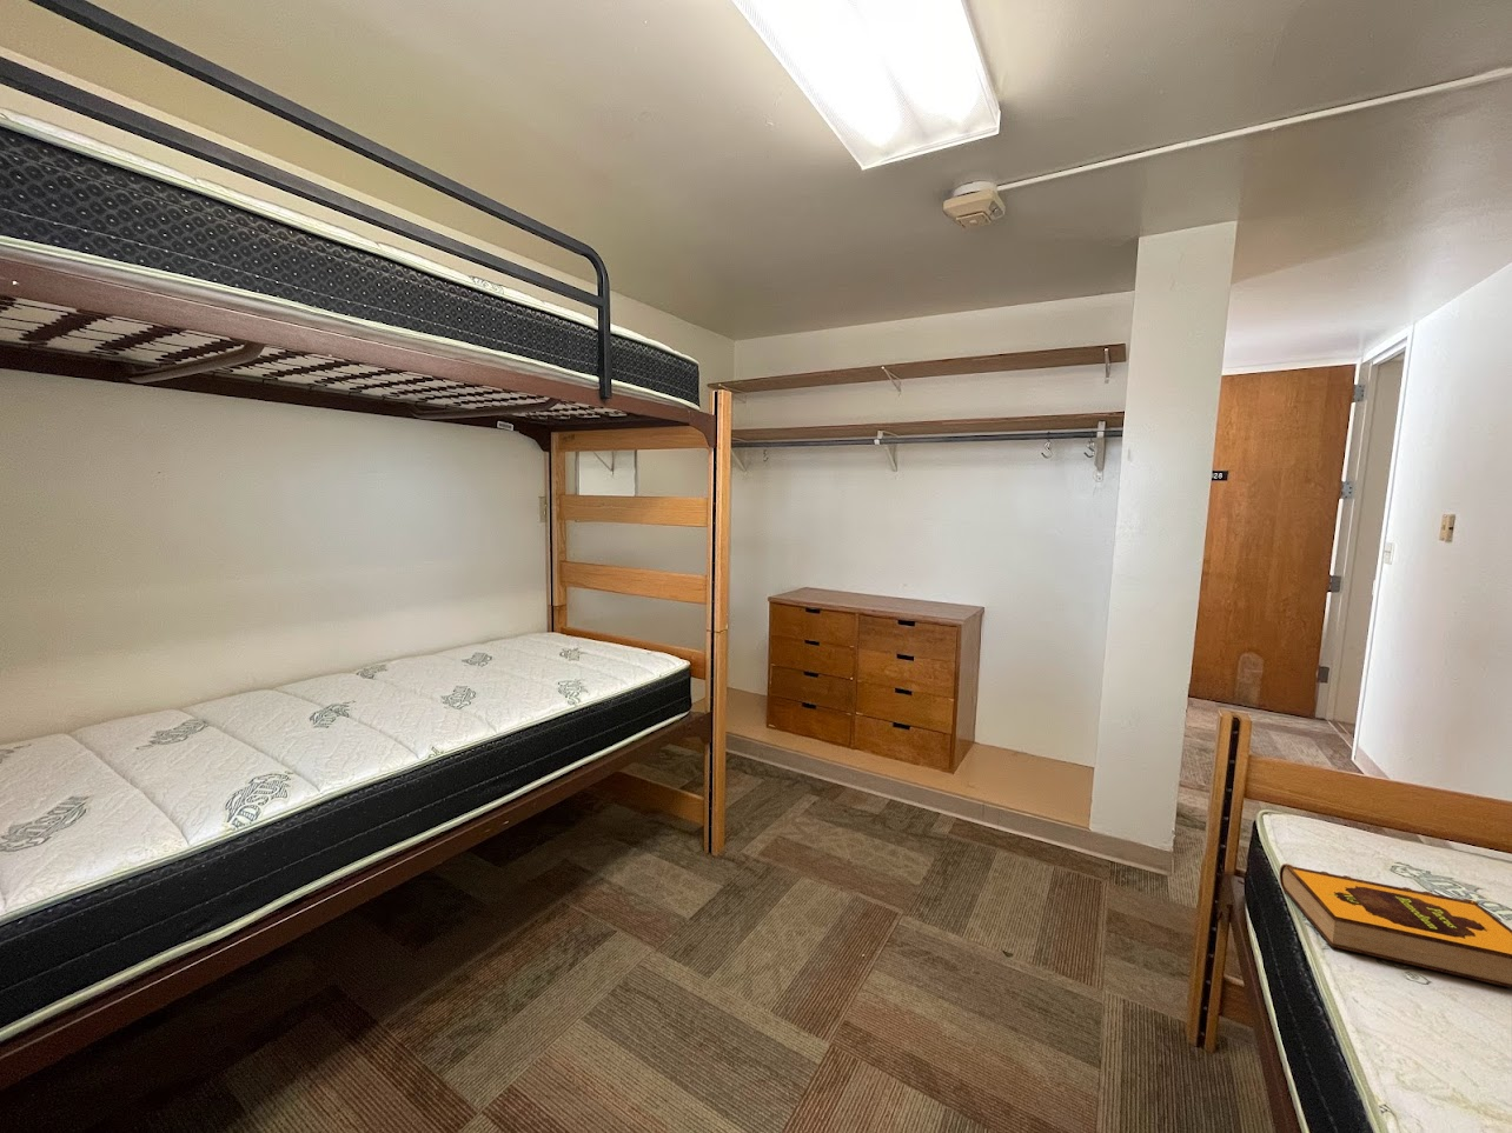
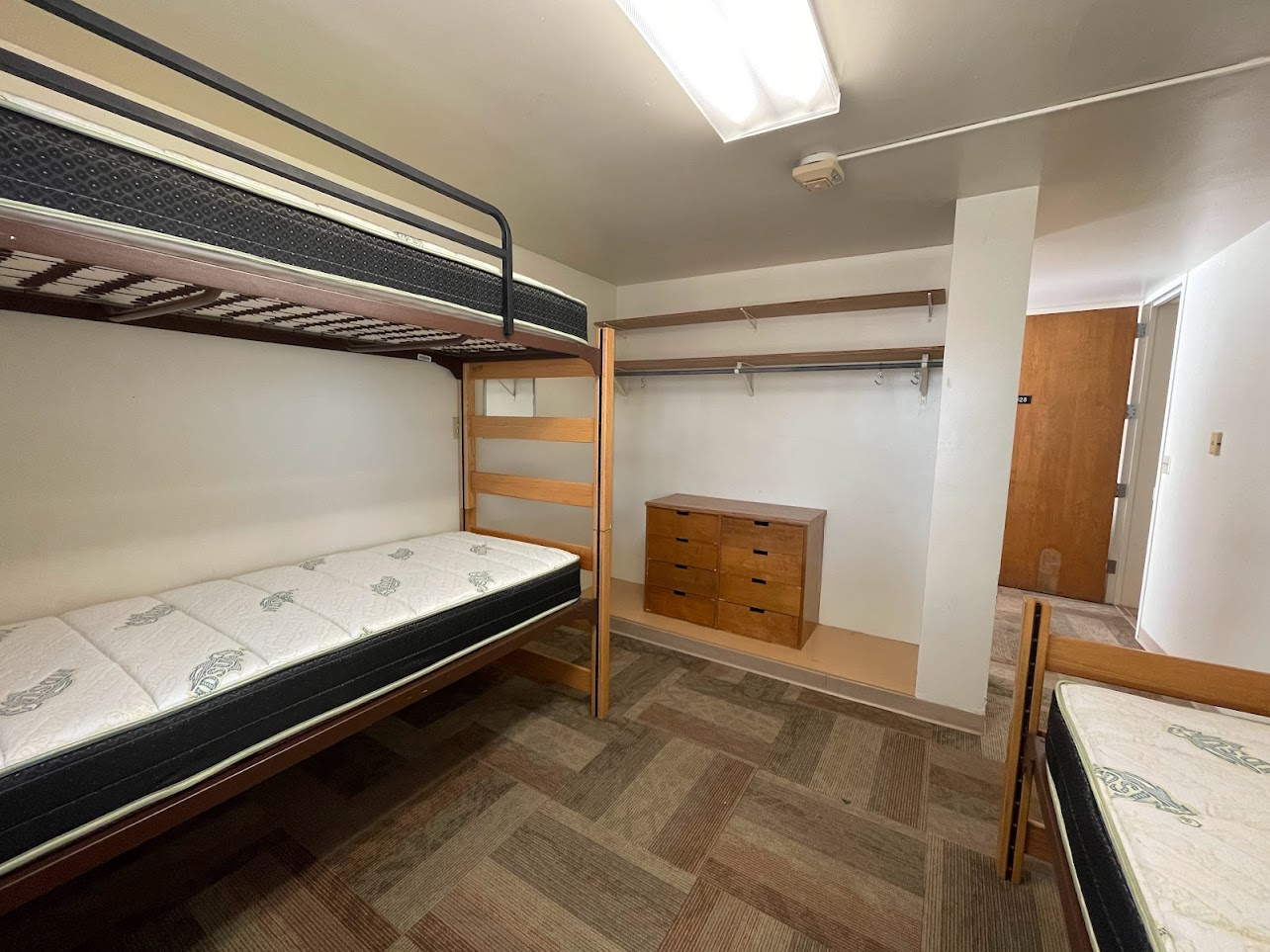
- hardback book [1279,863,1512,989]
